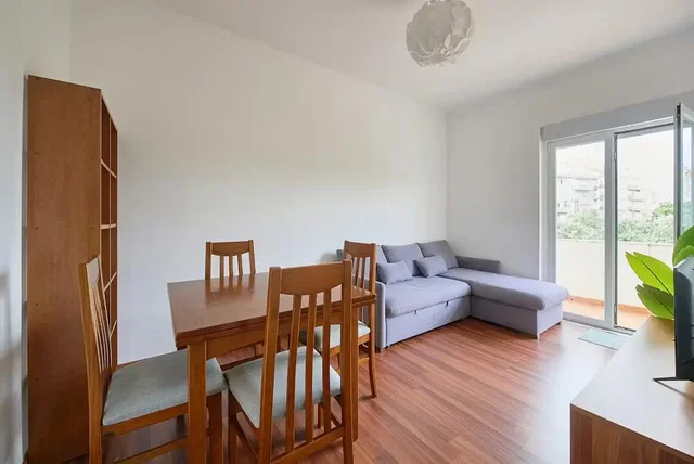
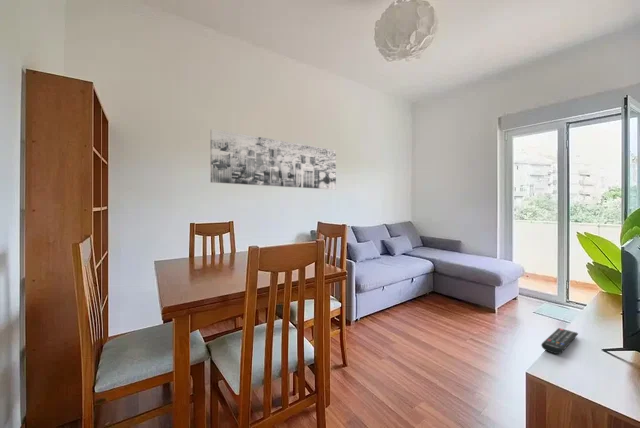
+ wall art [209,128,337,191]
+ remote control [540,327,579,355]
